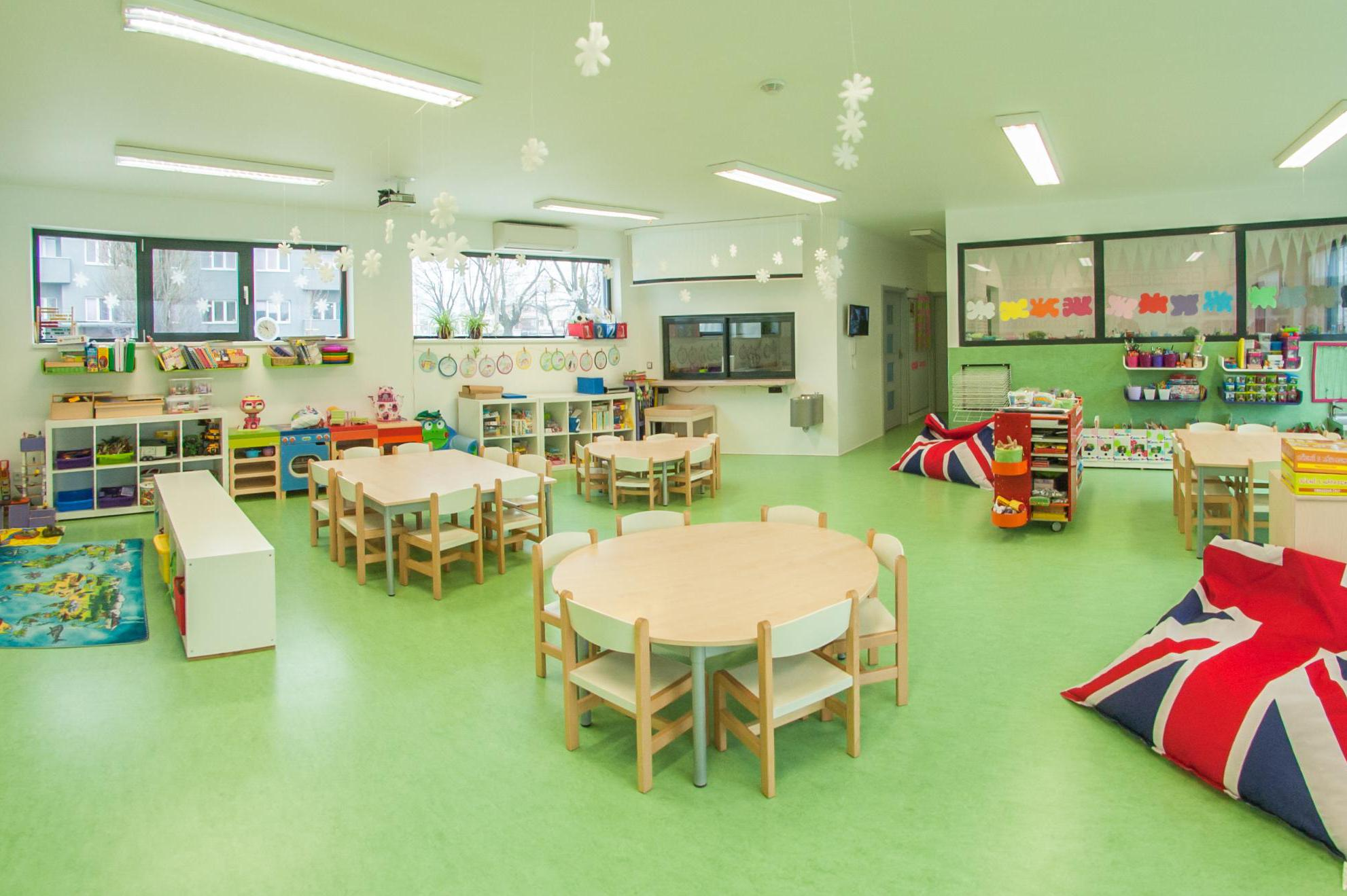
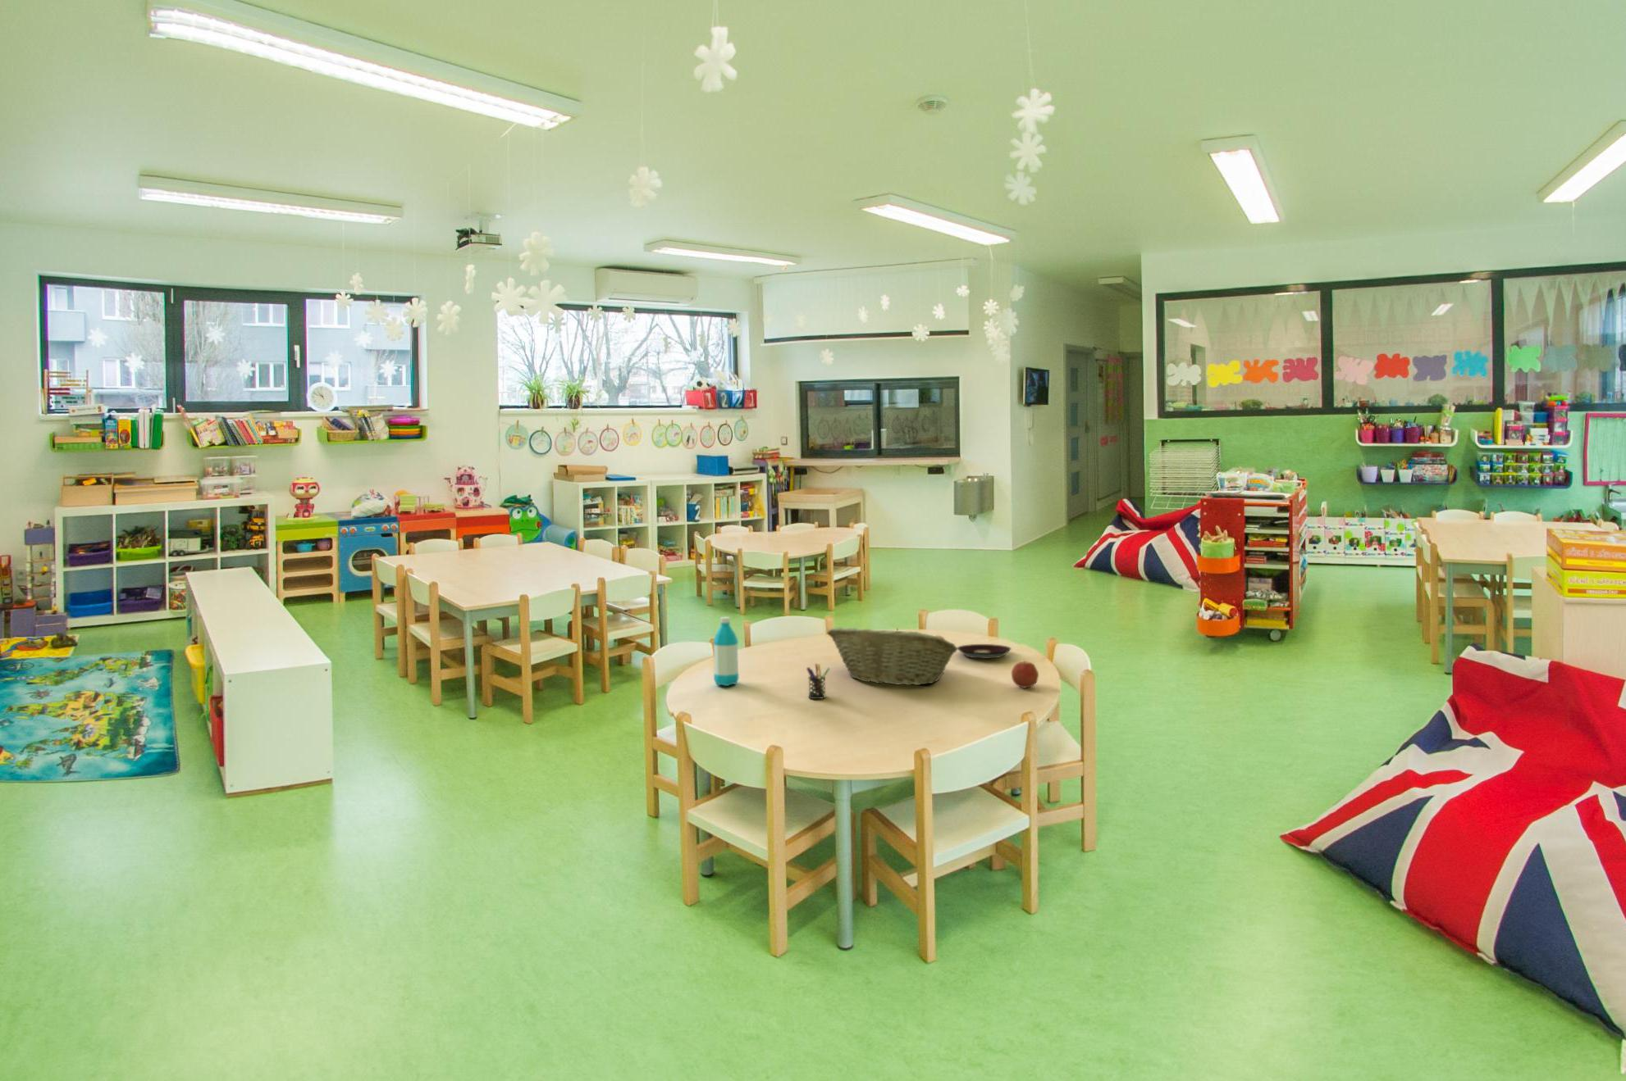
+ water bottle [712,617,739,686]
+ plate [956,643,1013,659]
+ fruit basket [827,626,958,686]
+ apple [1010,660,1039,689]
+ pen holder [805,664,831,700]
